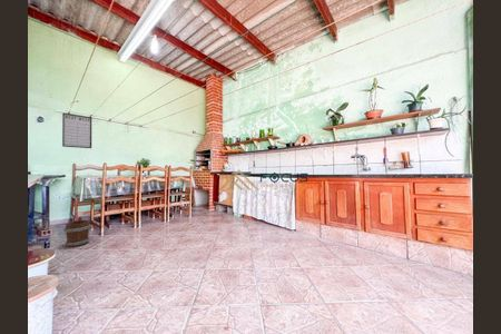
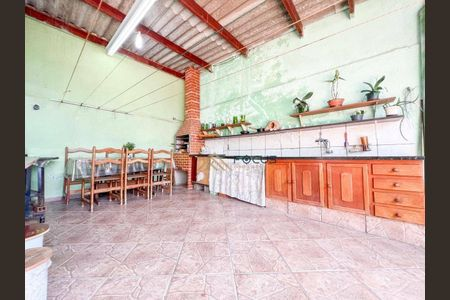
- bucket [62,216,92,248]
- writing board [61,112,92,149]
